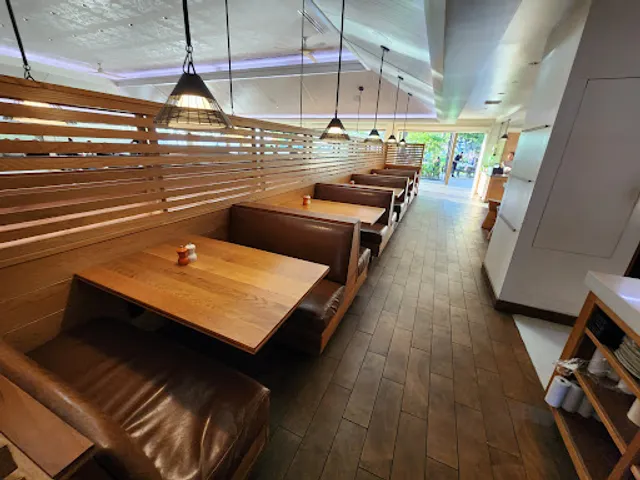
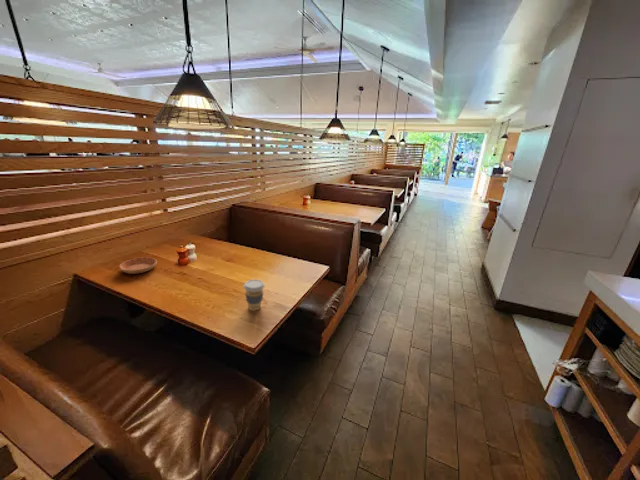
+ saucer [118,256,158,275]
+ coffee cup [243,278,266,312]
